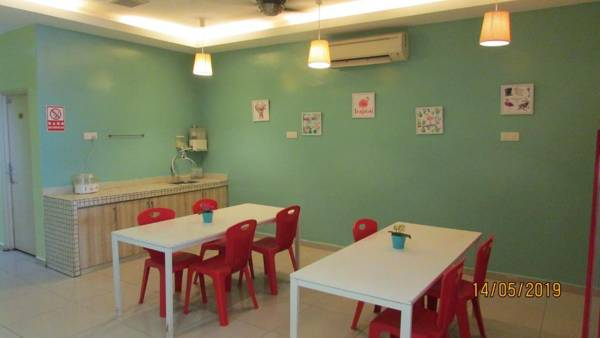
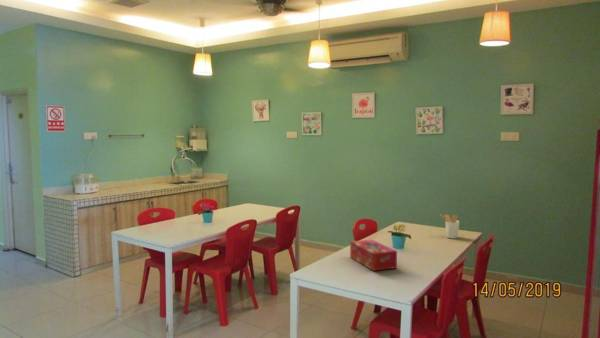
+ utensil holder [439,213,460,240]
+ tissue box [349,239,398,272]
